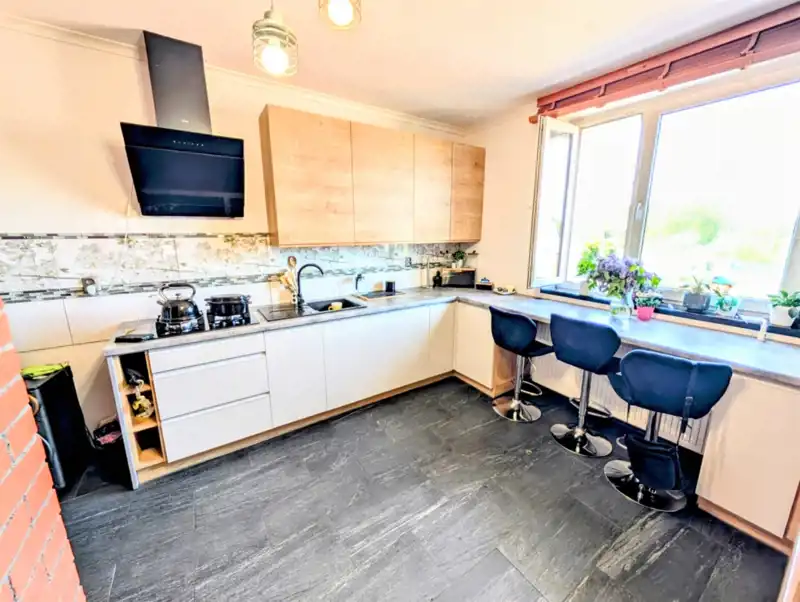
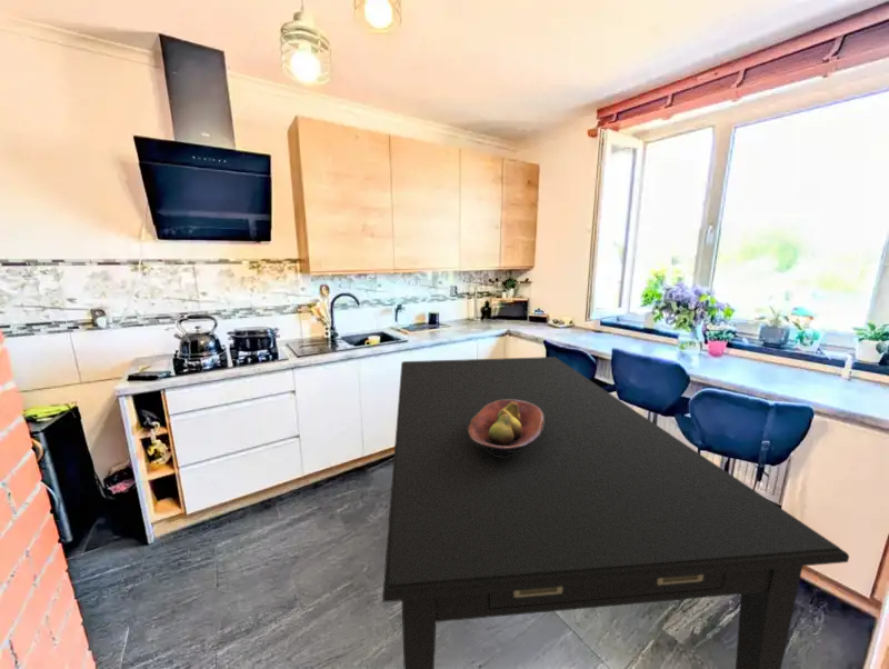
+ dining table [381,356,850,669]
+ fruit bowl [468,400,543,457]
